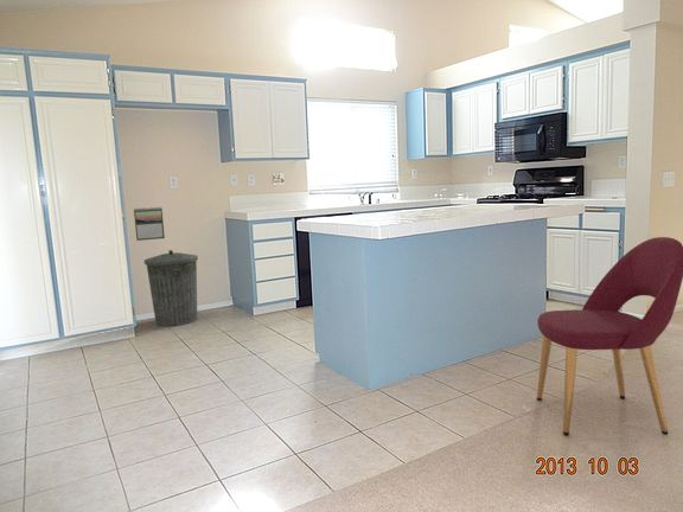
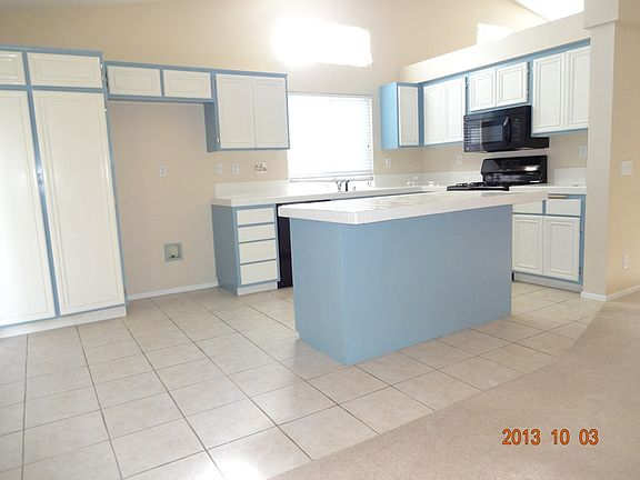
- calendar [133,206,166,242]
- dining chair [536,236,683,436]
- trash can [143,249,199,327]
